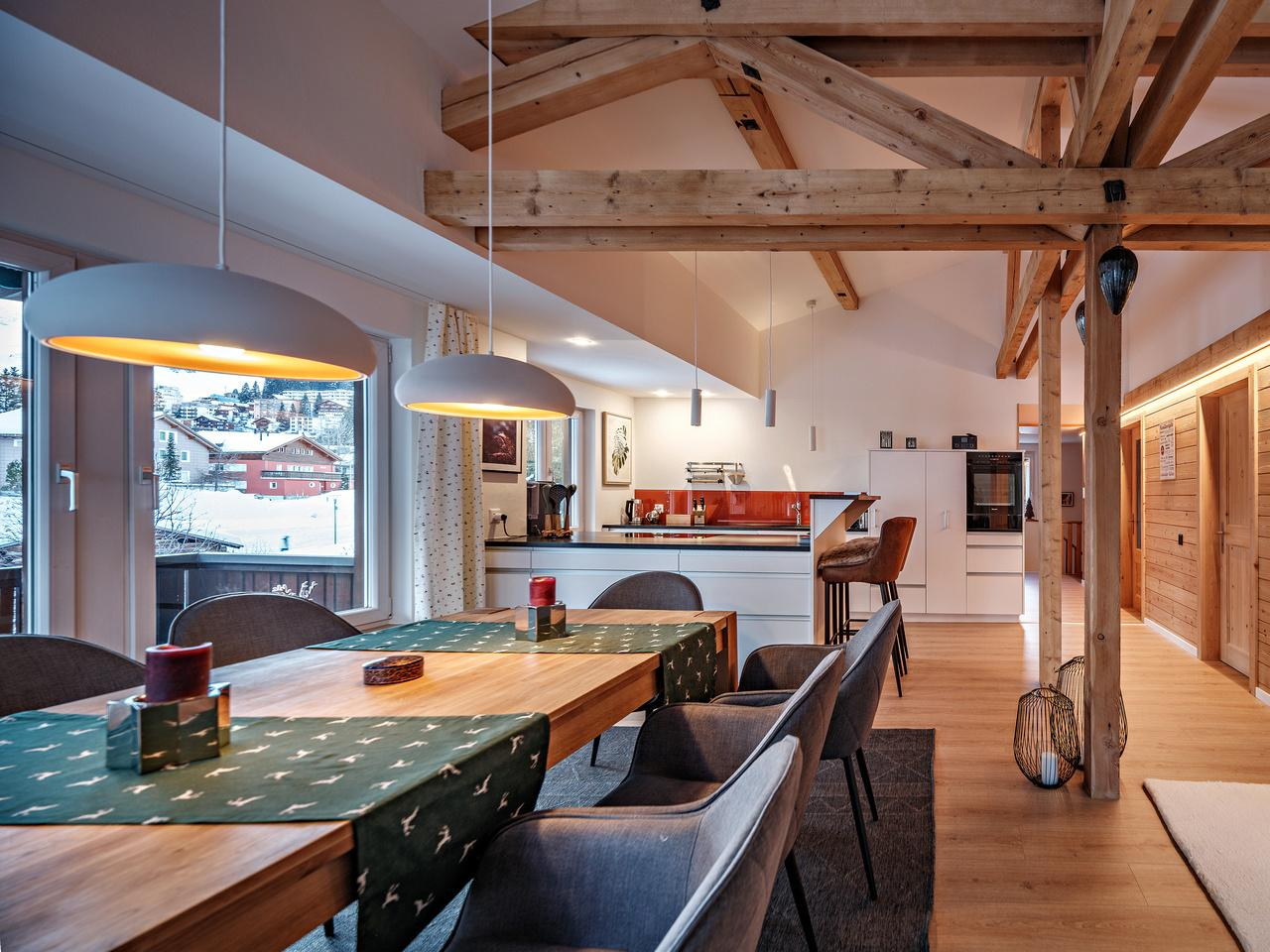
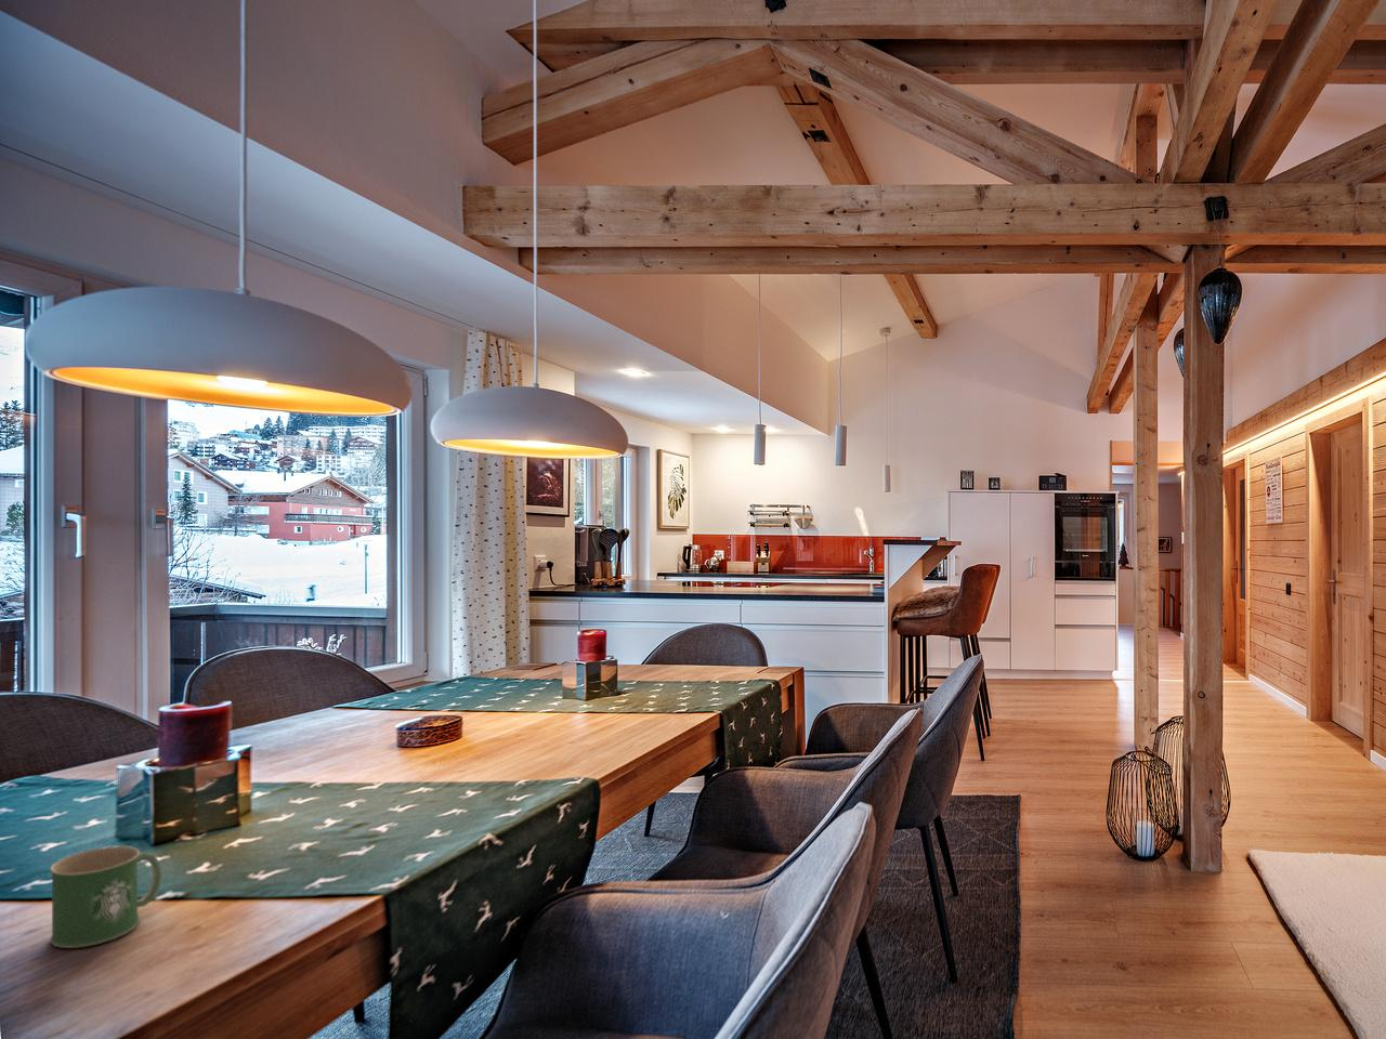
+ mug [49,845,164,950]
